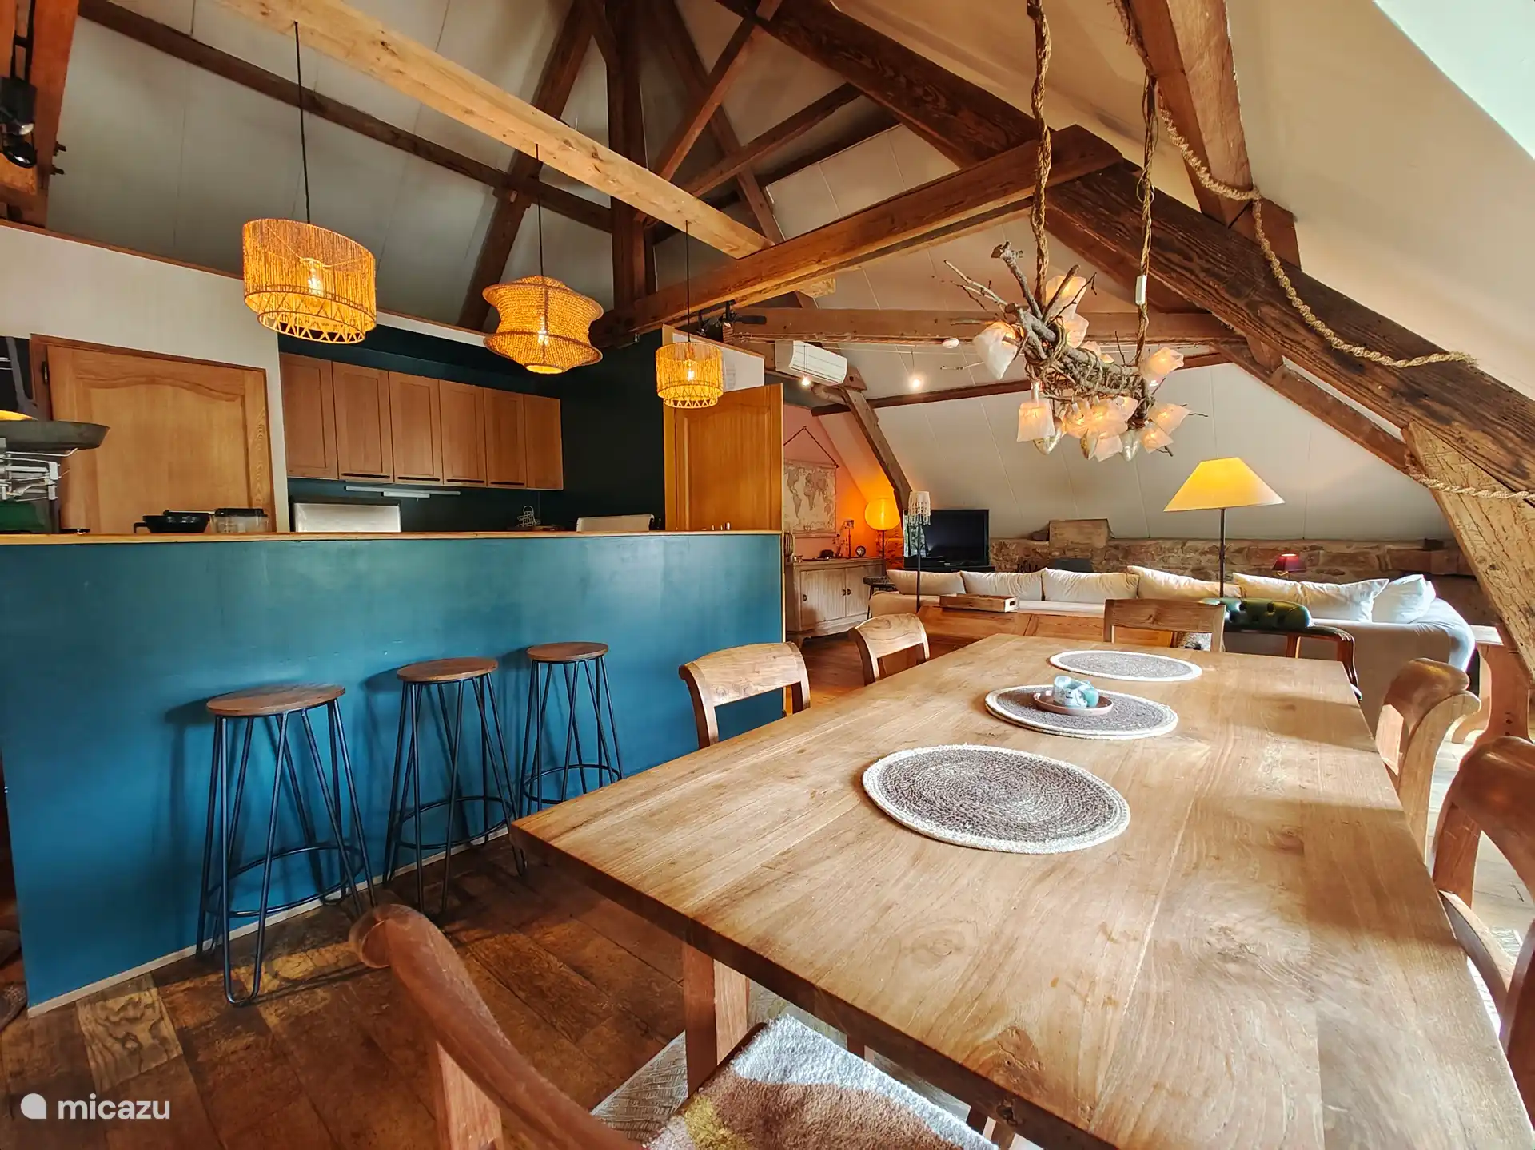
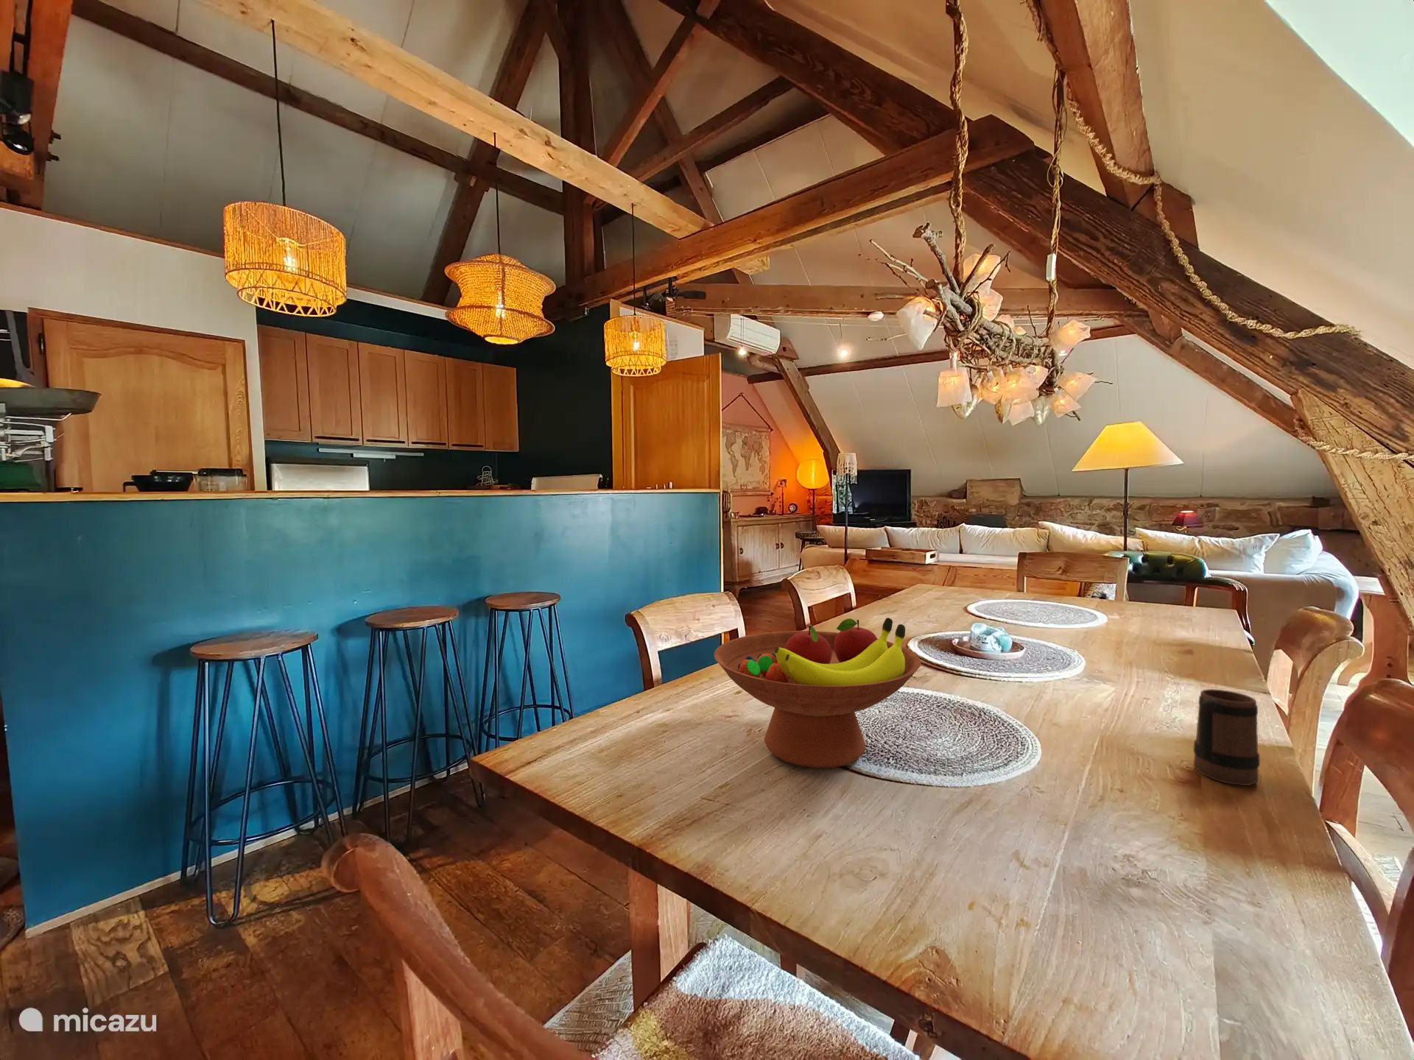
+ fruit bowl [714,617,922,768]
+ mug [1194,688,1260,786]
